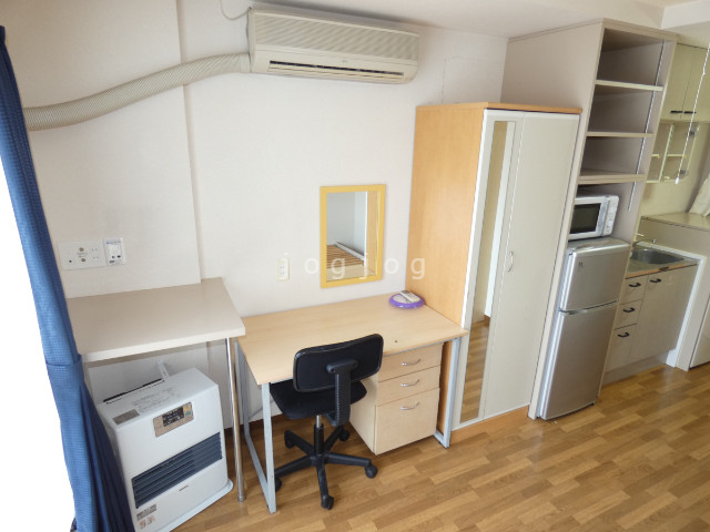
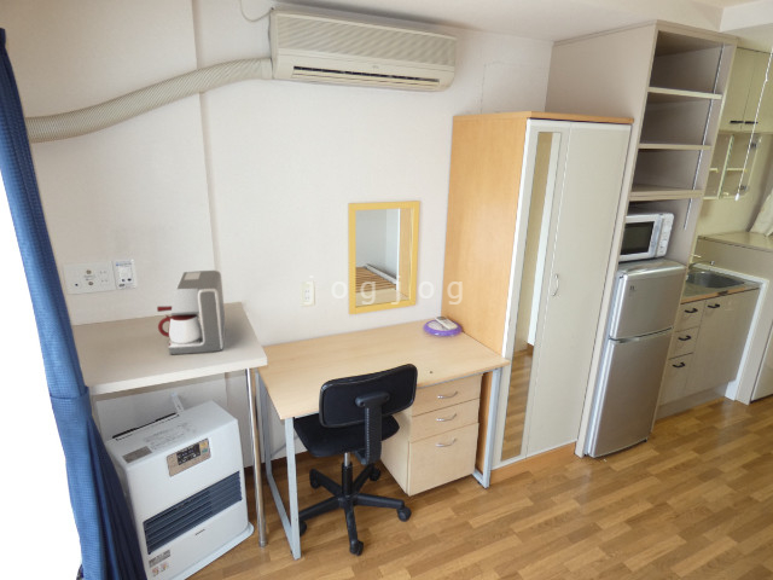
+ coffee maker [156,269,227,355]
